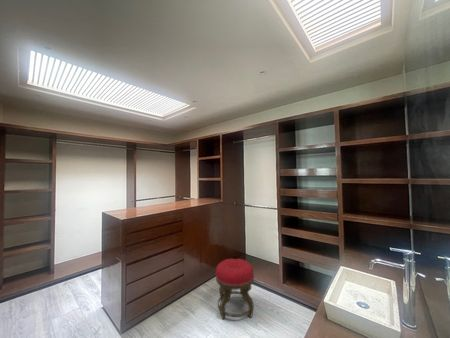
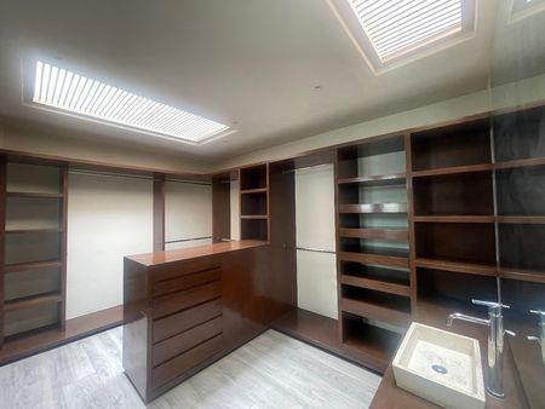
- stool [215,258,255,321]
